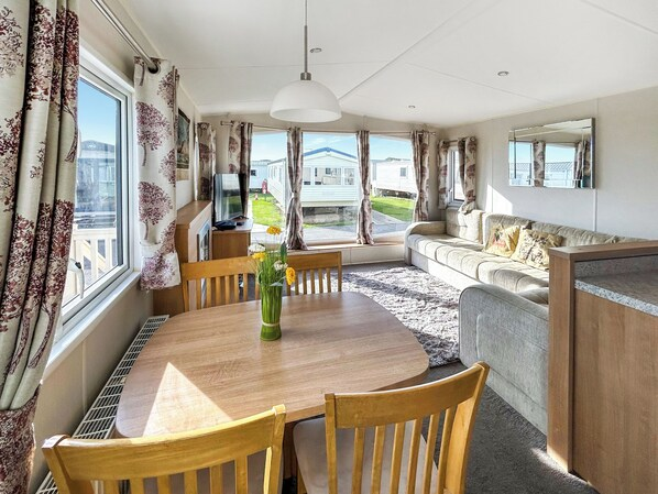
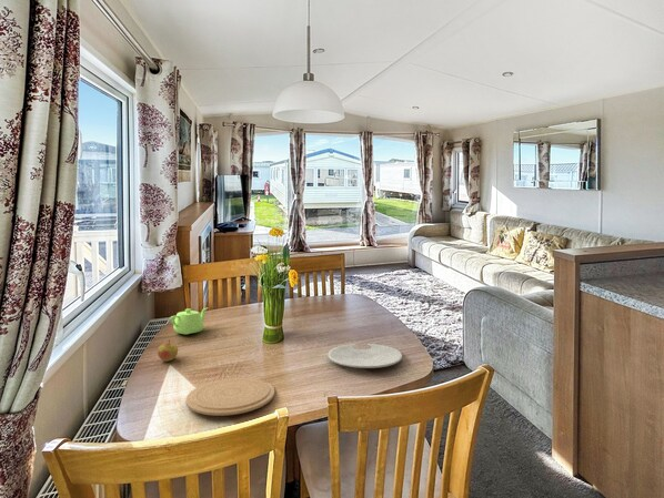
+ apple [157,338,179,363]
+ teapot [169,306,209,335]
+ plate [184,377,275,417]
+ plate [326,343,403,369]
